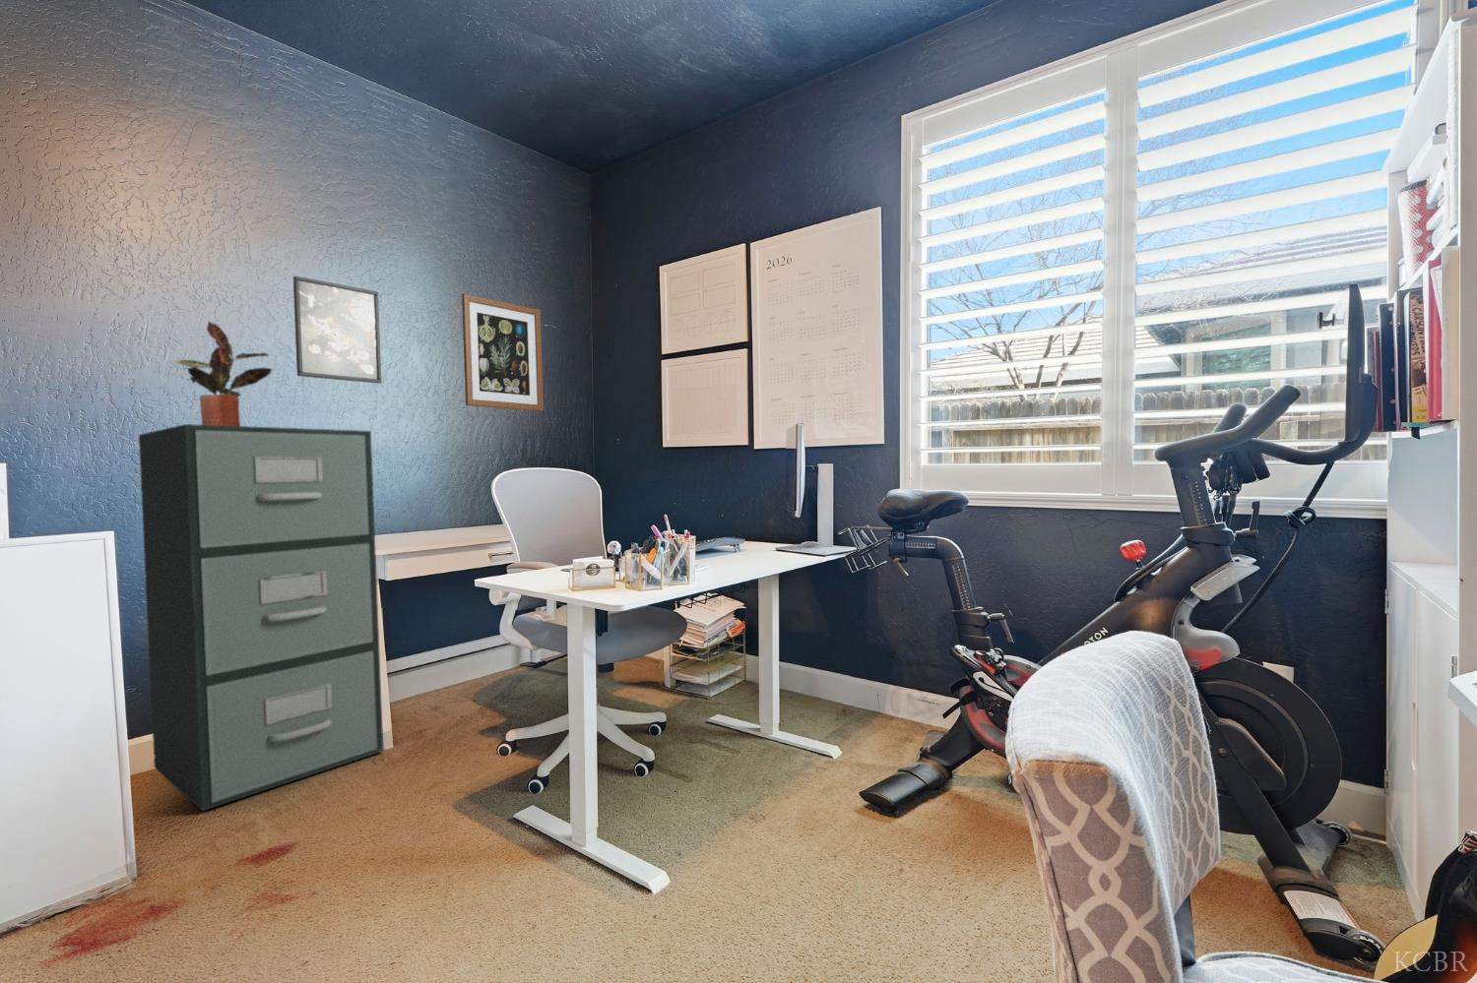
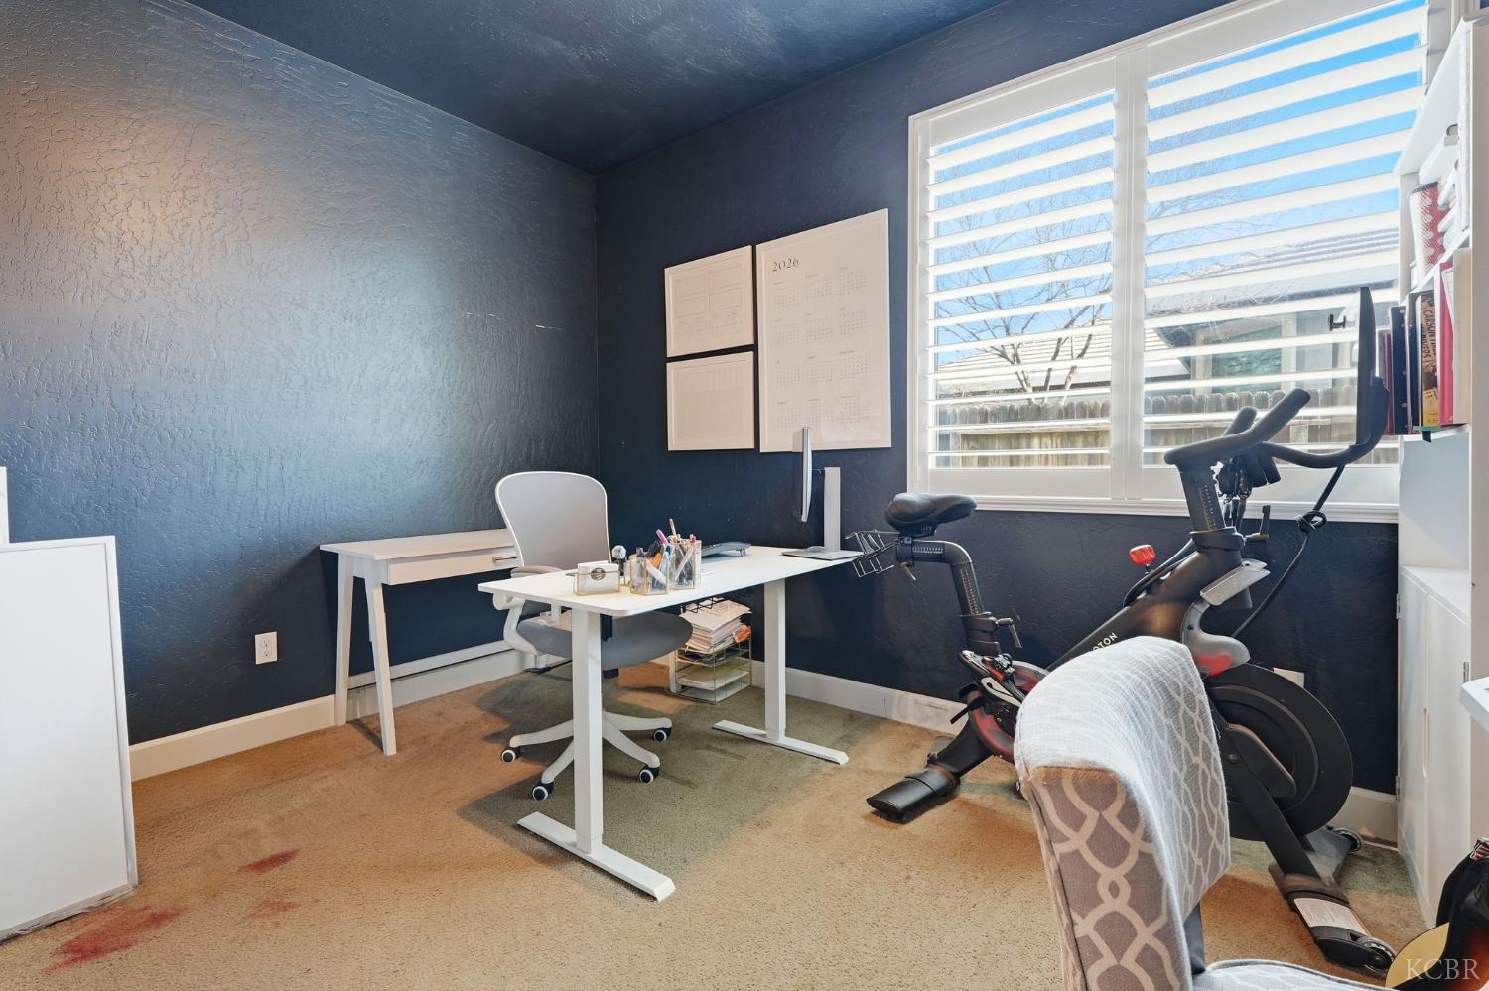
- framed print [293,274,382,384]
- wall art [461,293,544,413]
- potted plant [173,320,274,426]
- filing cabinet [138,423,384,812]
